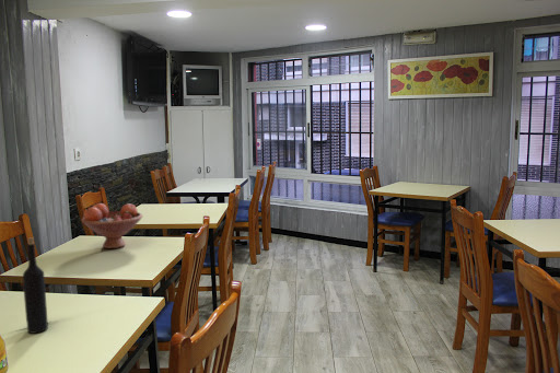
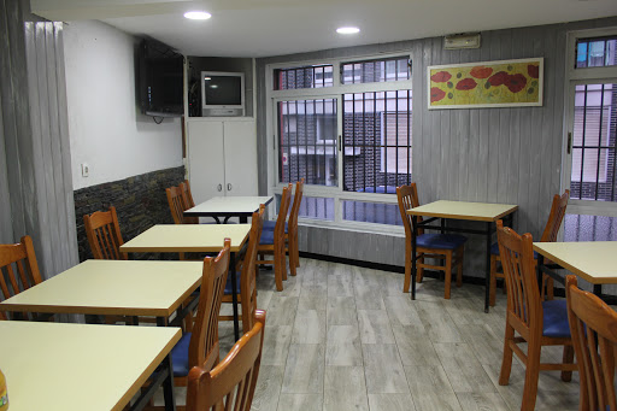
- wine bottle [22,236,49,335]
- fruit bowl [80,202,143,249]
